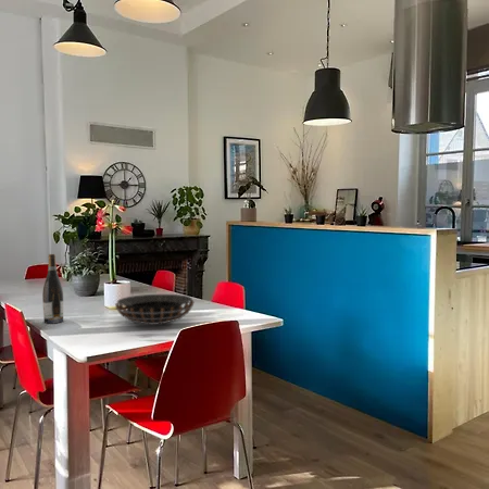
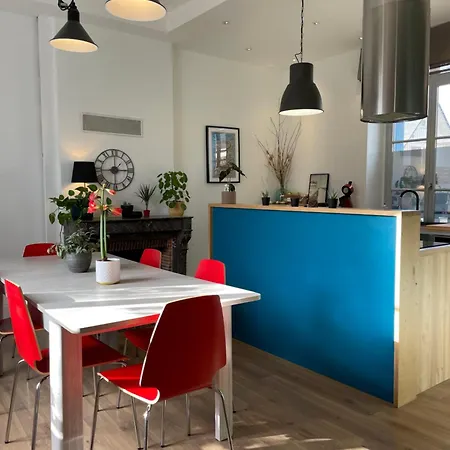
- decorative bowl [114,293,196,326]
- wine bottle [41,253,64,324]
